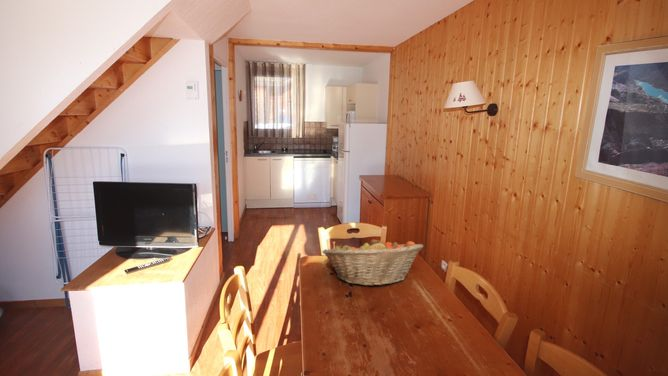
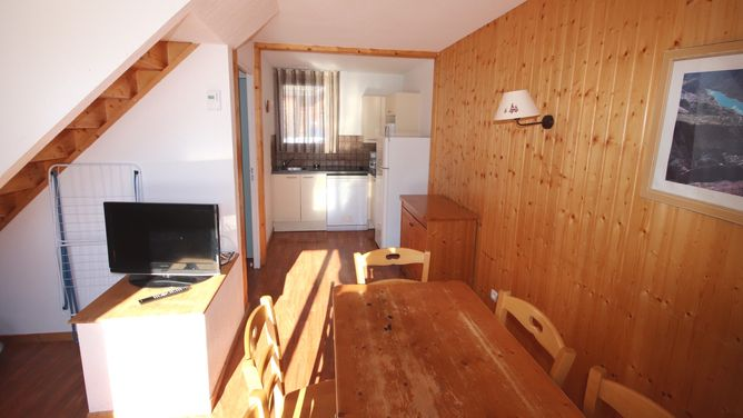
- fruit basket [321,237,424,287]
